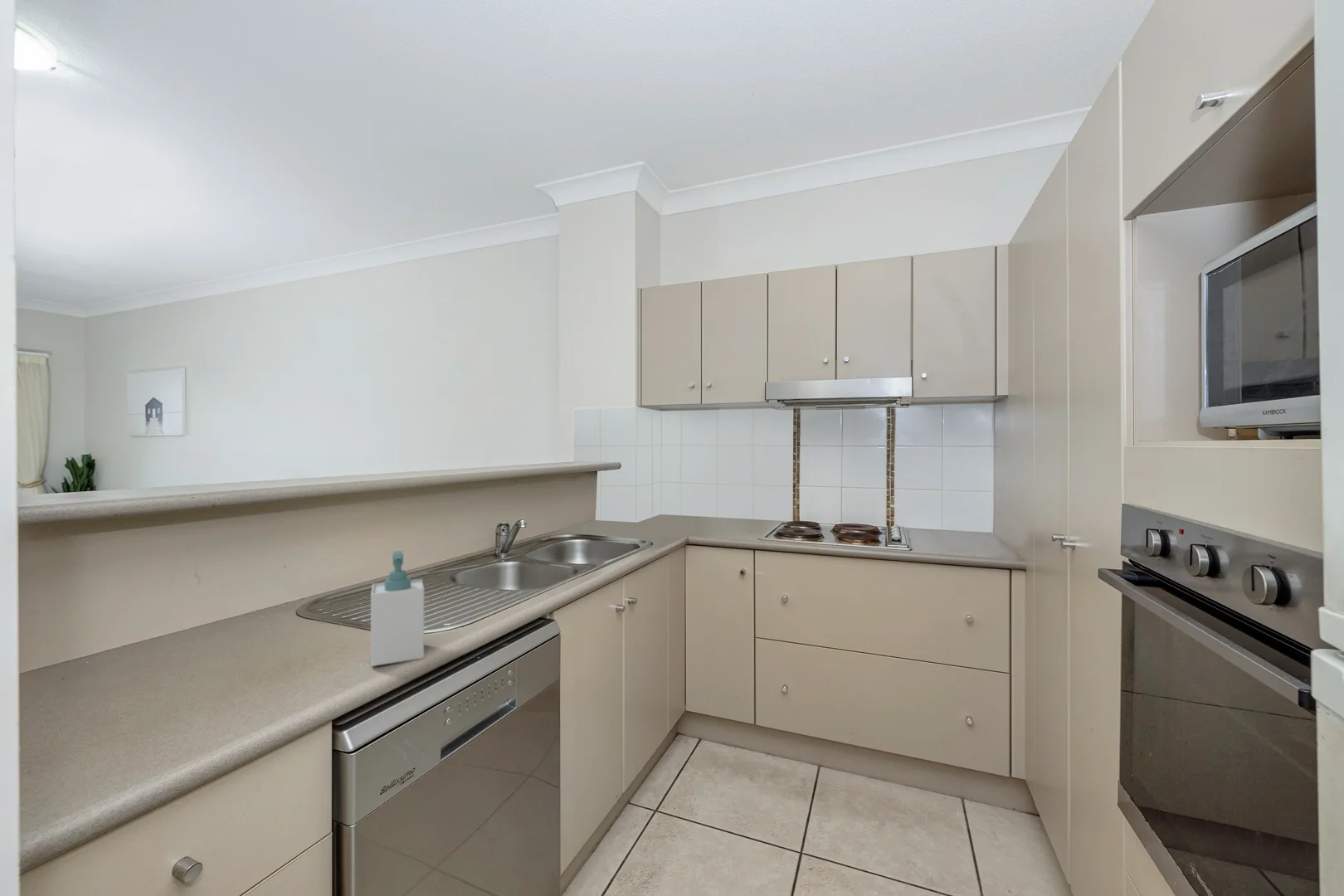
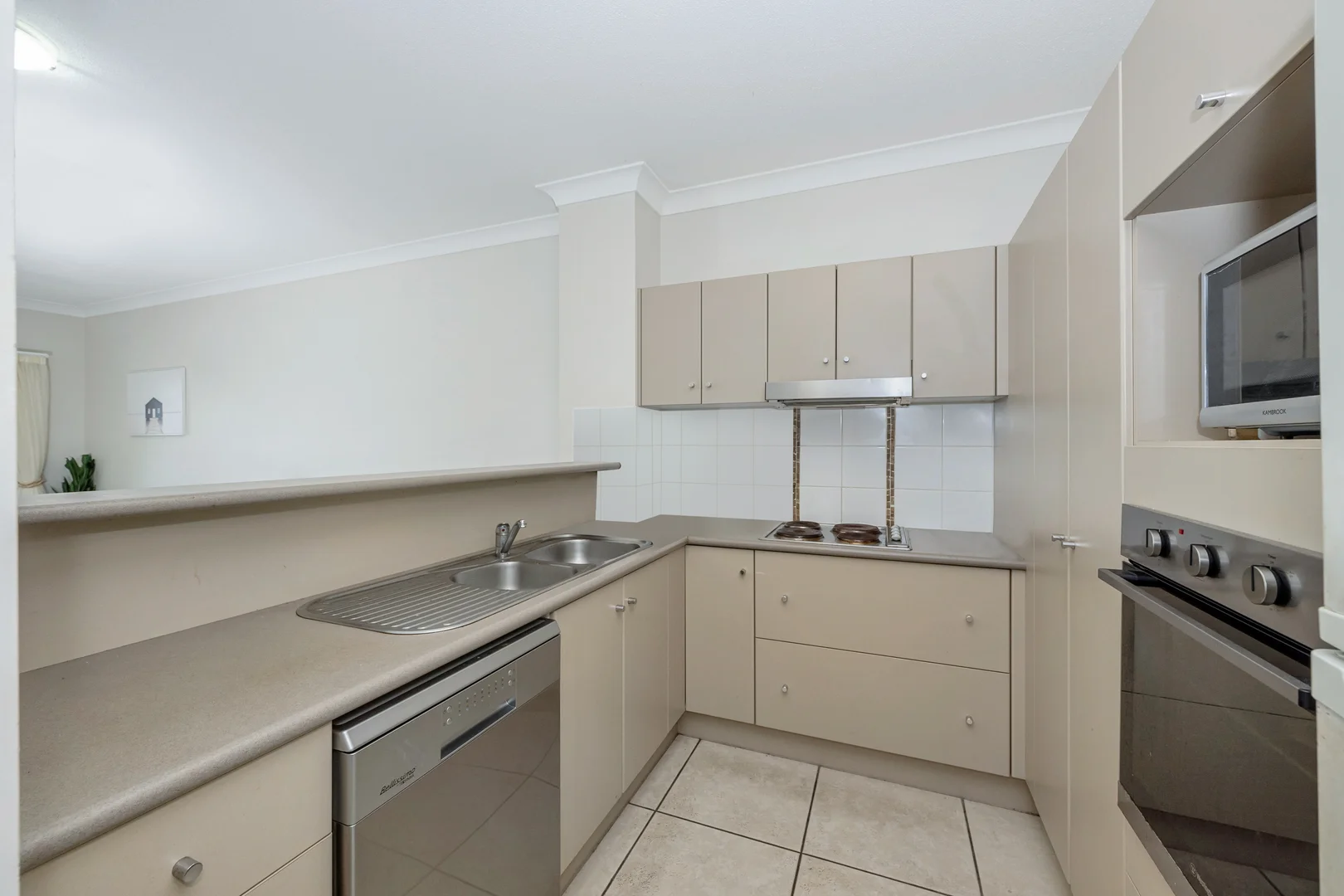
- soap bottle [370,550,425,667]
